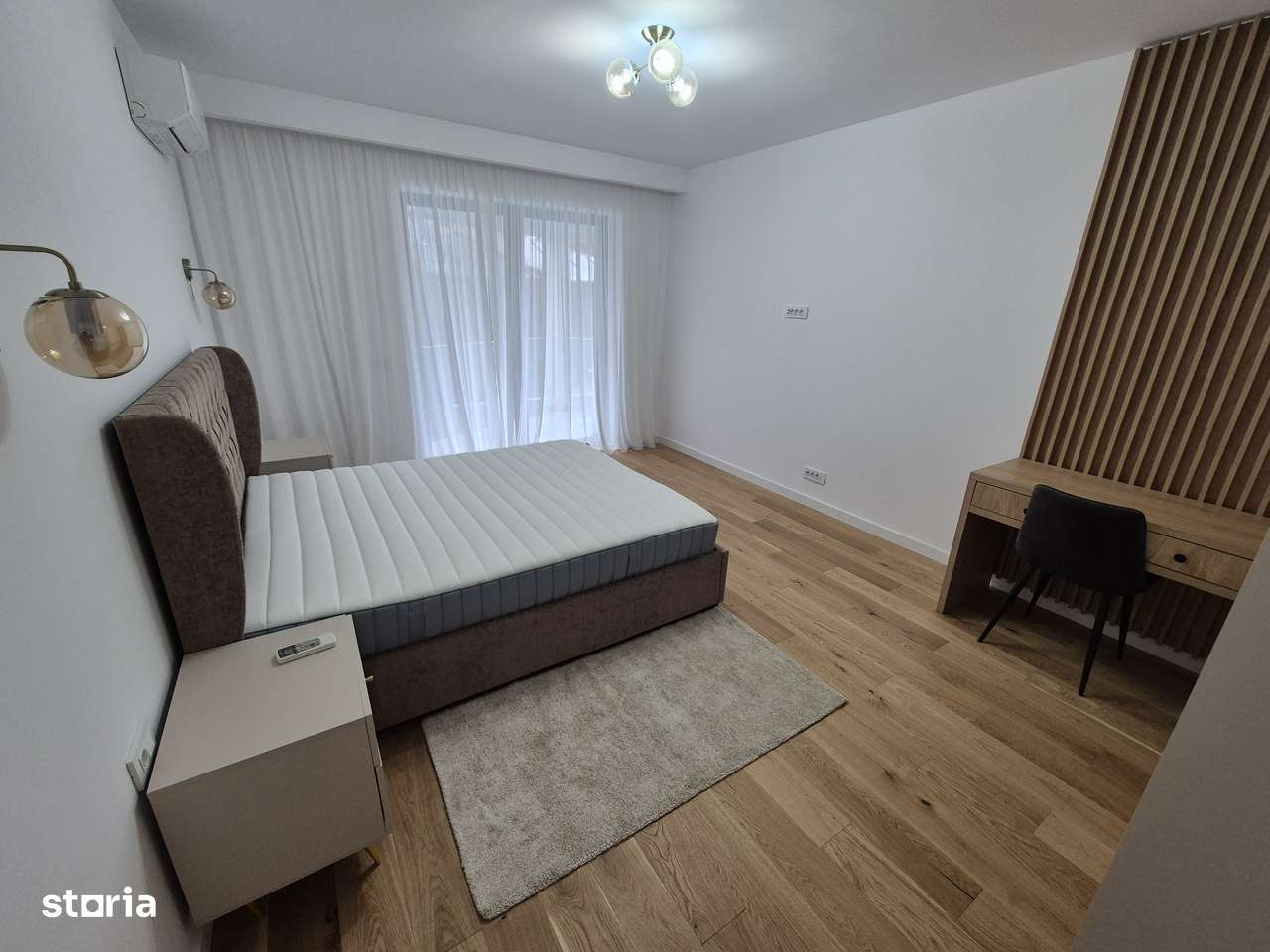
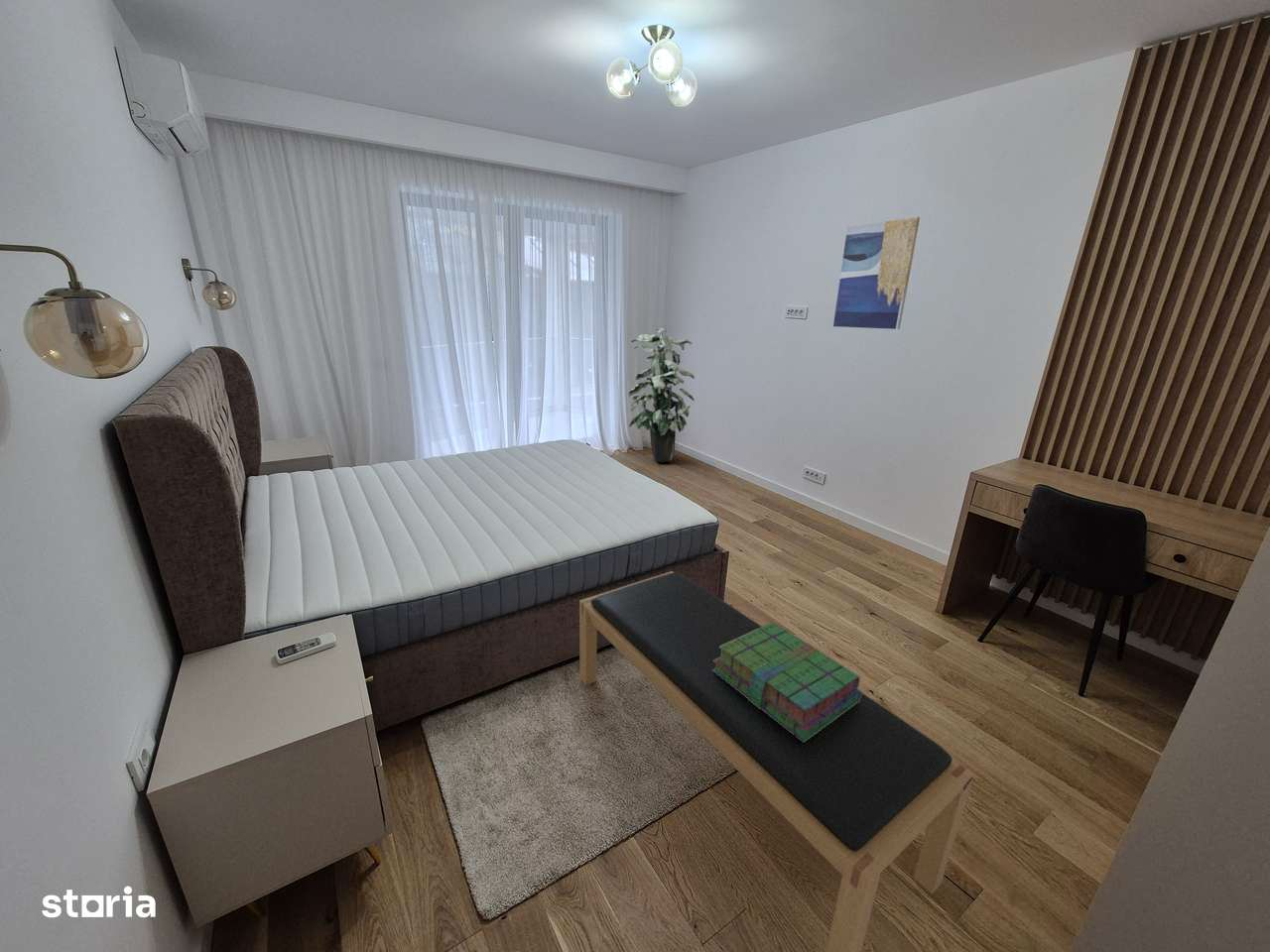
+ bench [578,570,975,952]
+ stack of books [712,621,863,743]
+ wall art [832,216,921,330]
+ indoor plant [627,327,696,463]
